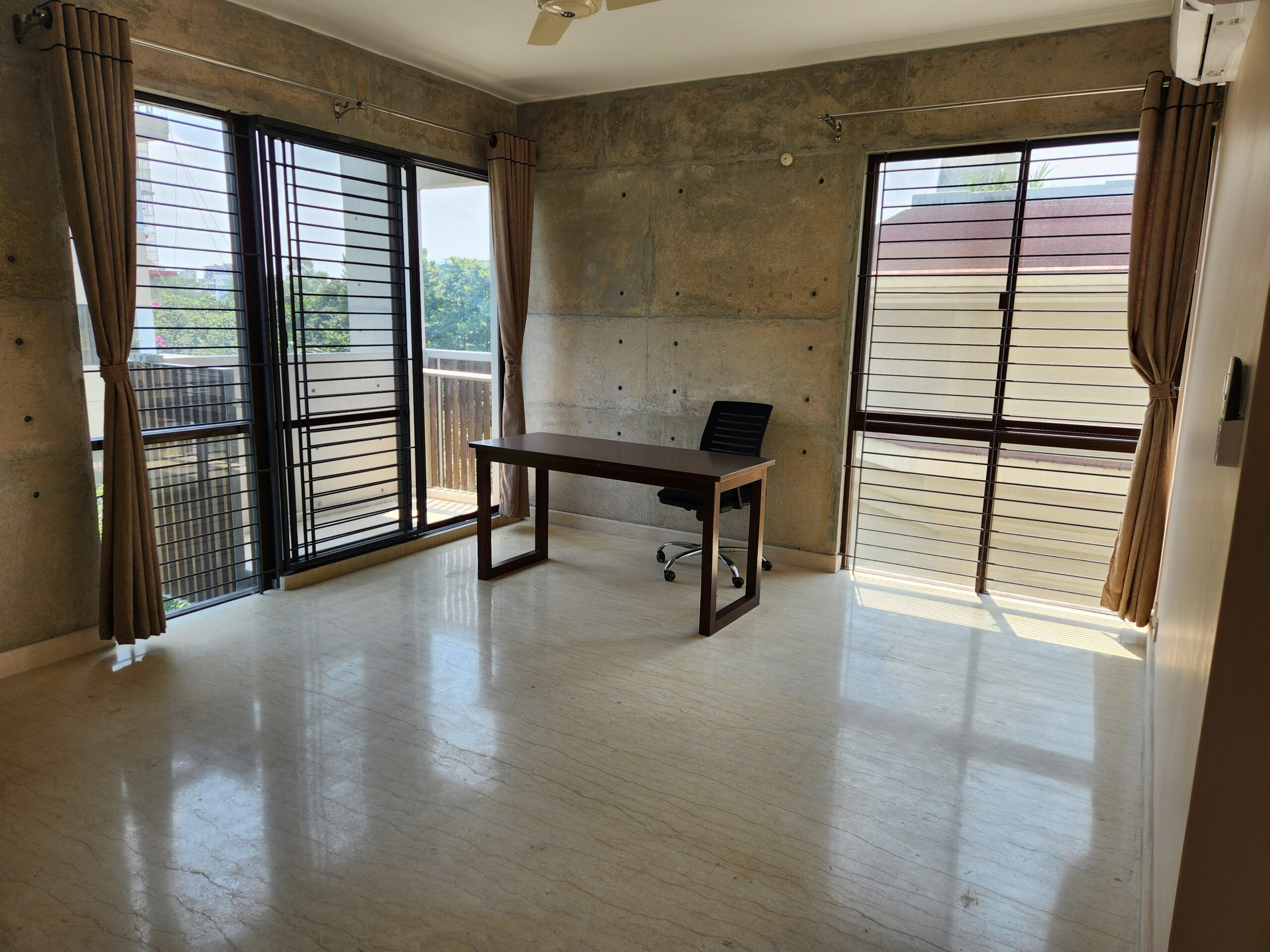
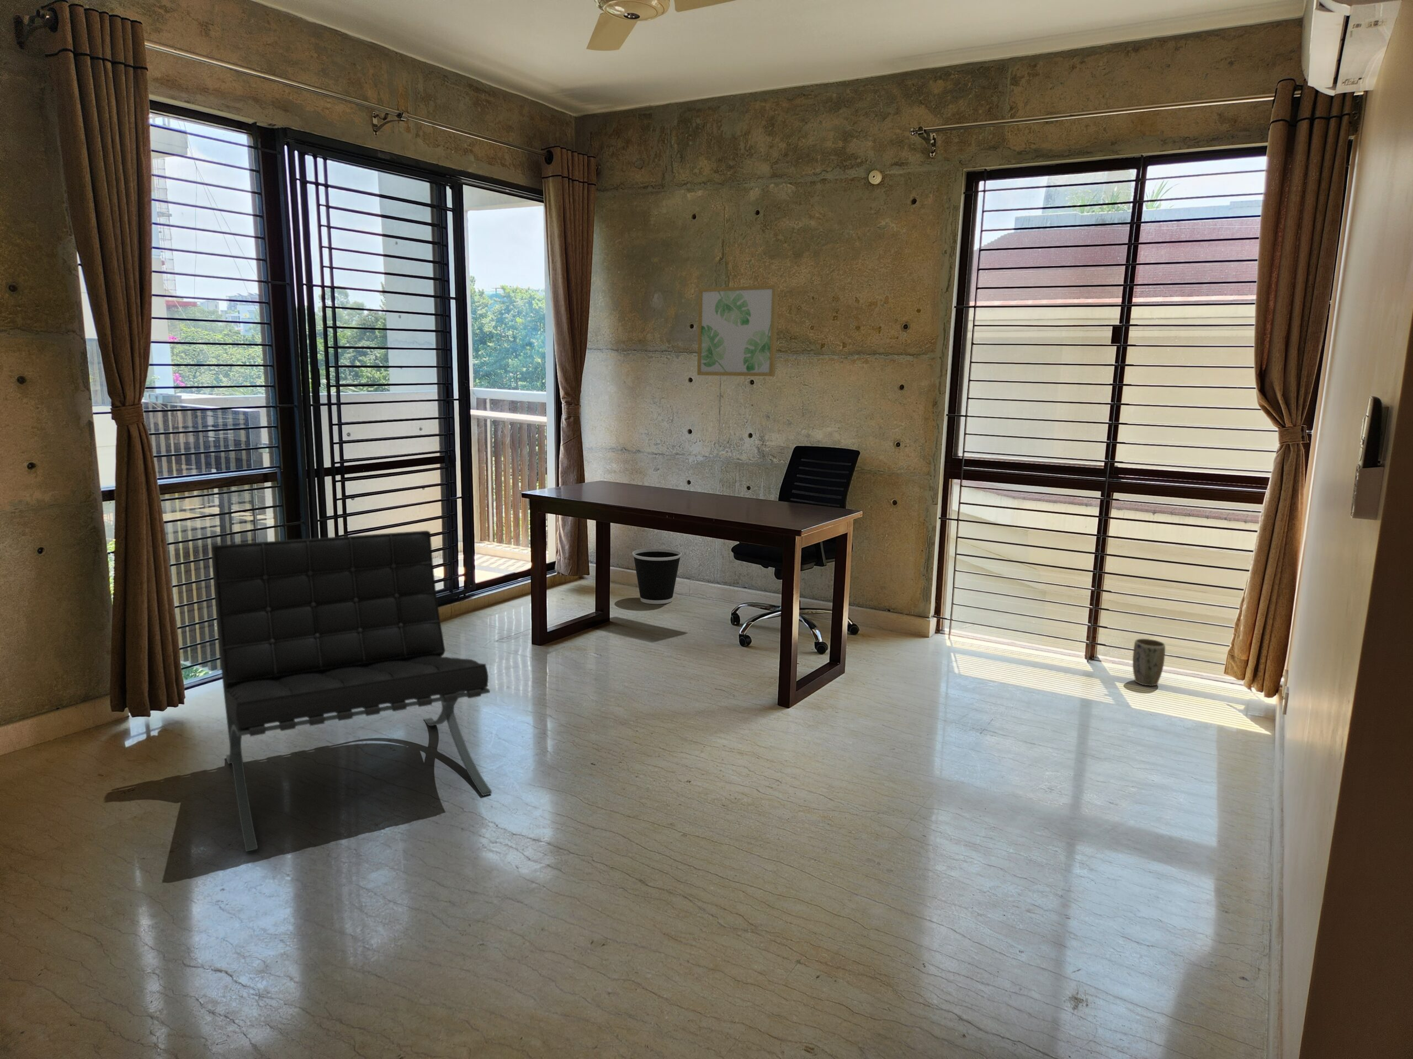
+ wall art [696,285,779,377]
+ lounge chair [211,530,493,852]
+ plant pot [1132,639,1166,686]
+ wastebasket [632,547,682,604]
